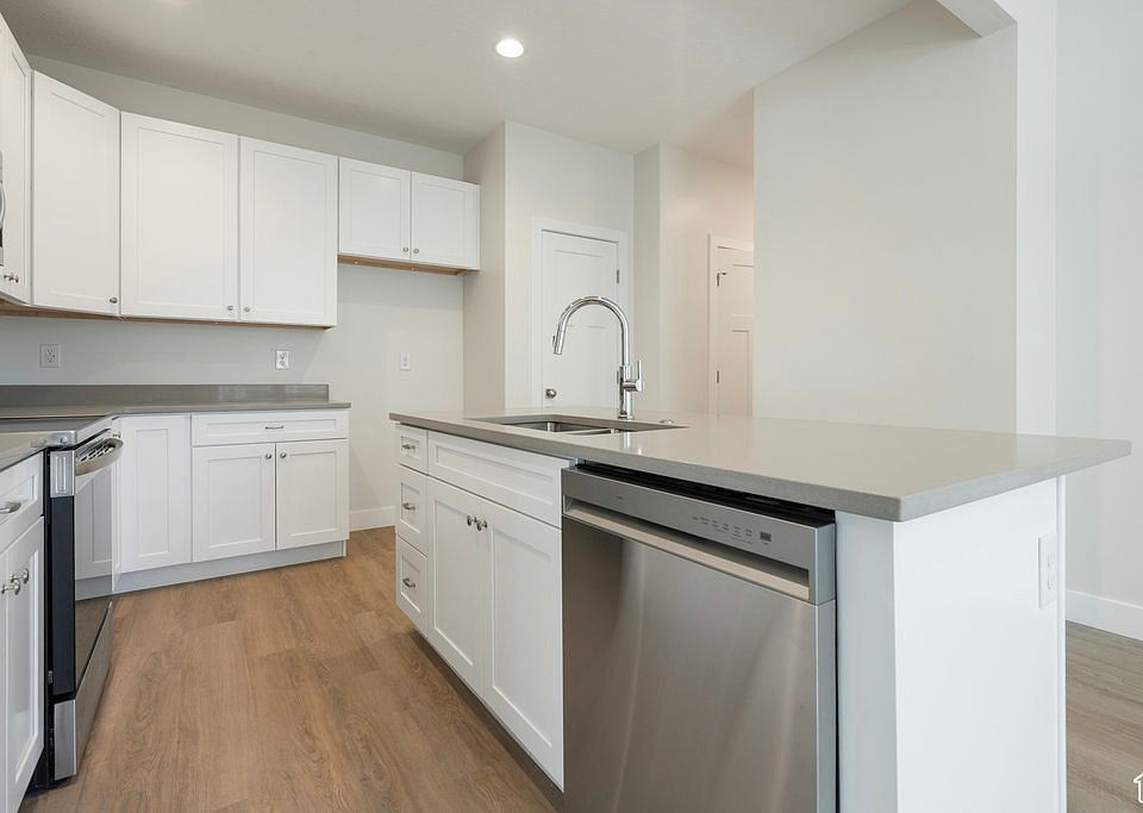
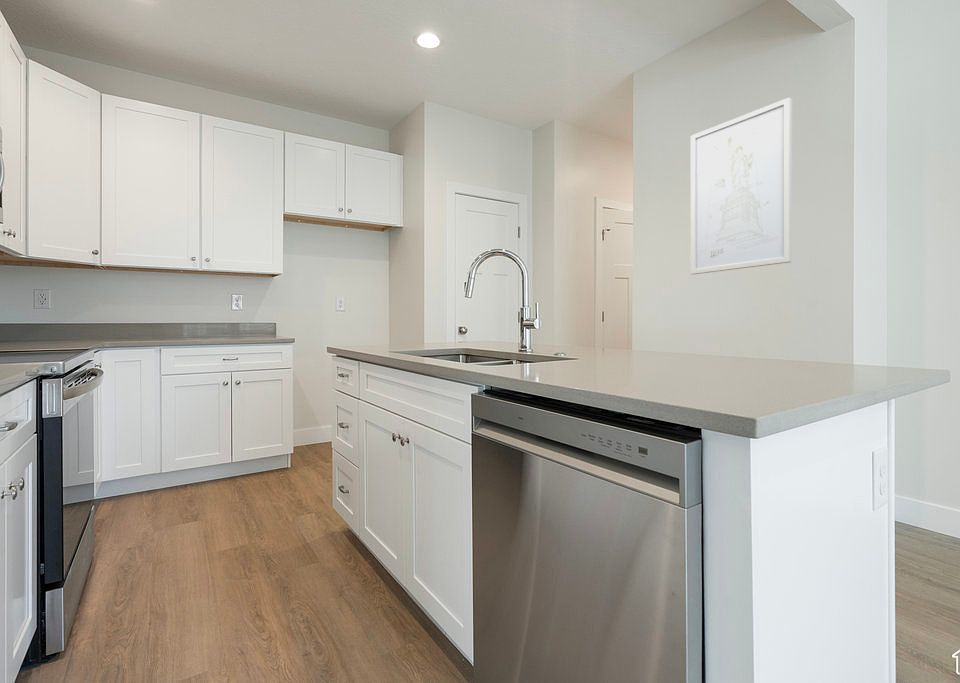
+ wall art [690,97,793,275]
